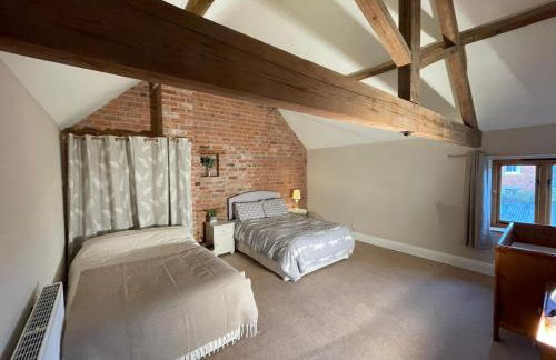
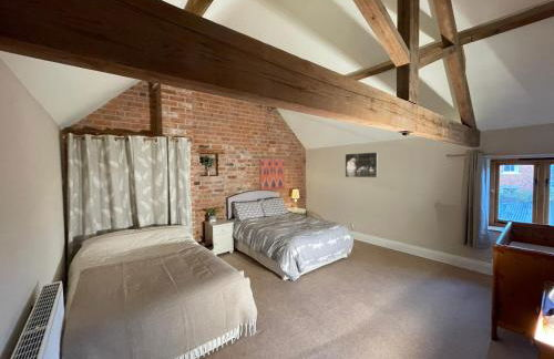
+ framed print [345,151,379,178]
+ wall art [258,157,286,192]
